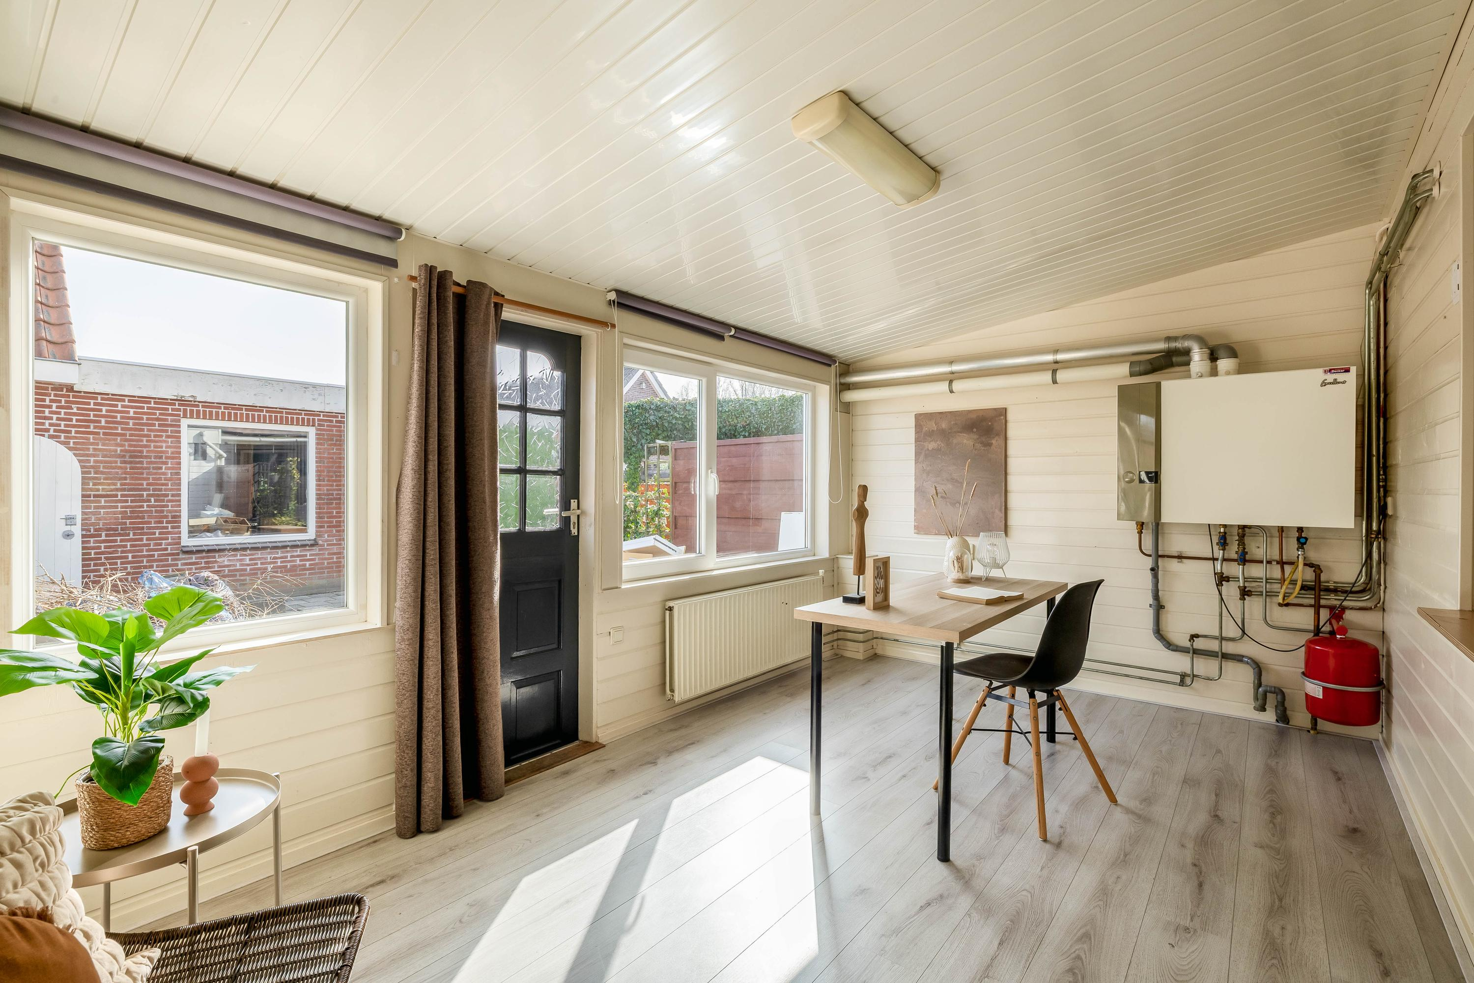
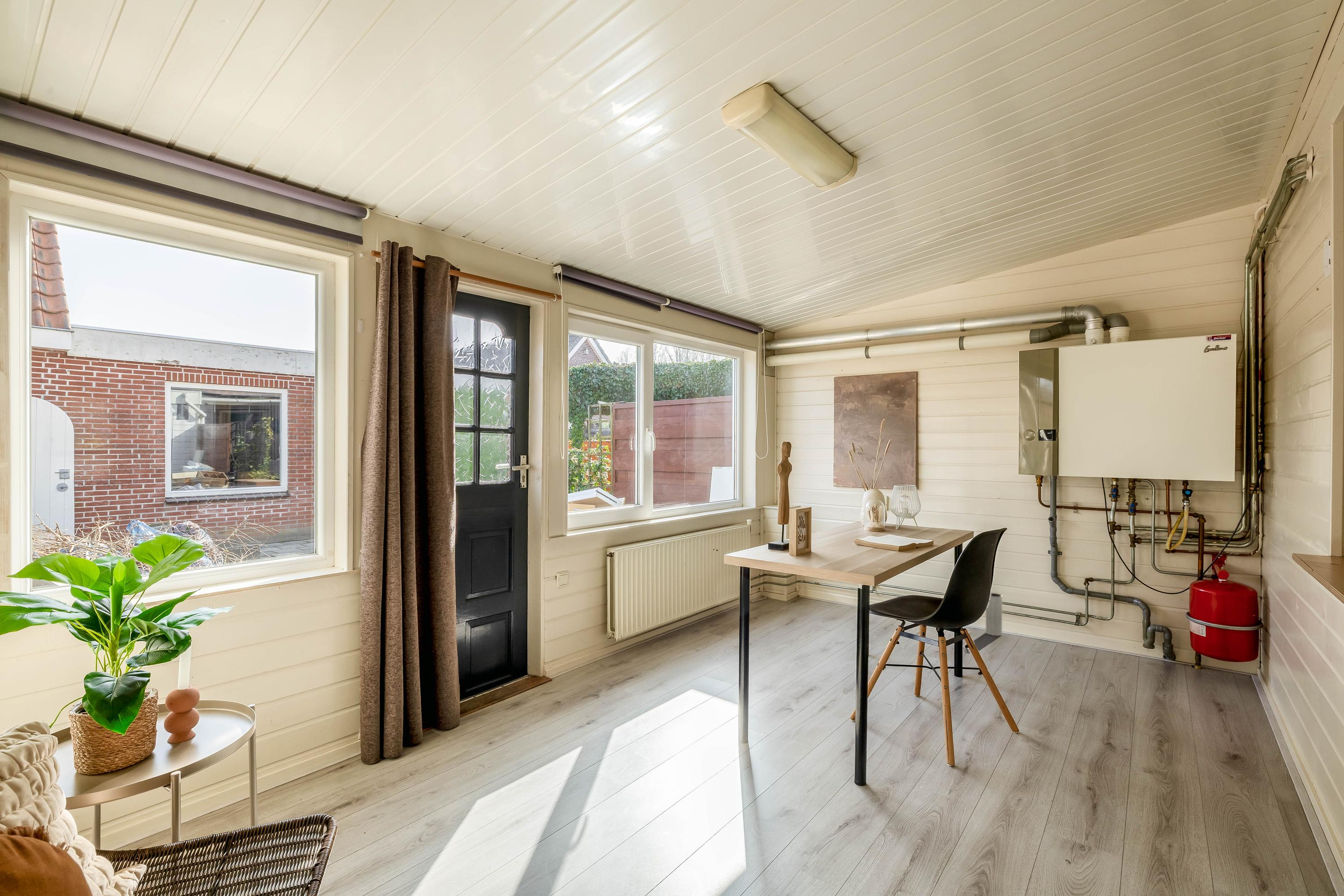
+ vase [985,593,1003,636]
